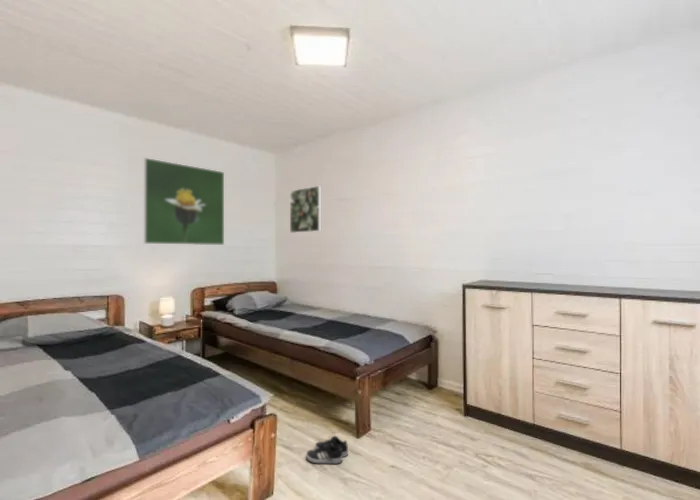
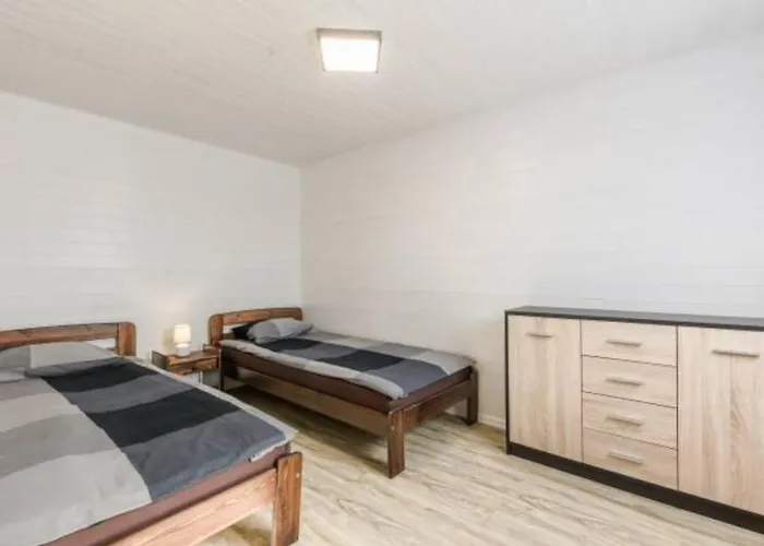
- shoe [305,435,349,465]
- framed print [143,157,225,246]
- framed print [289,185,322,234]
